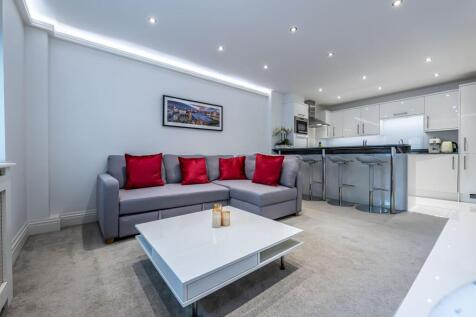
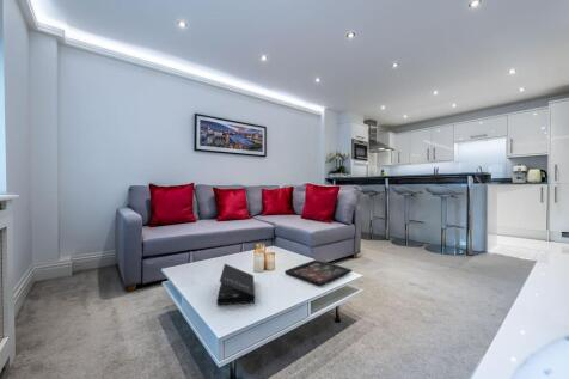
+ book [216,263,256,306]
+ decorative tray [283,258,353,287]
